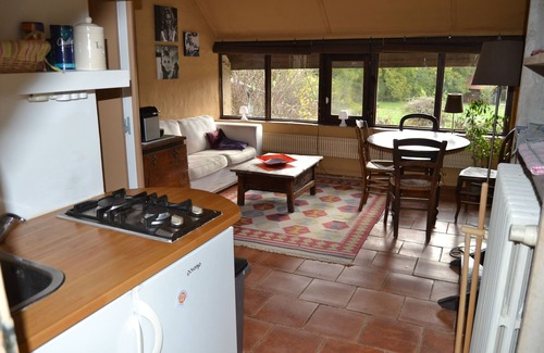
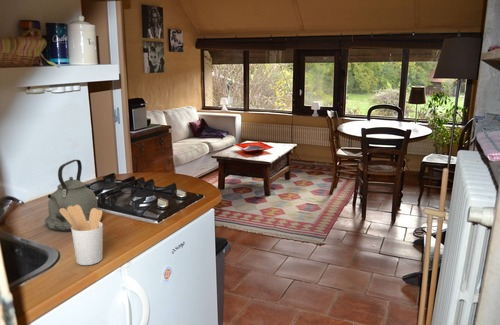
+ utensil holder [59,205,104,266]
+ kettle [44,159,104,232]
